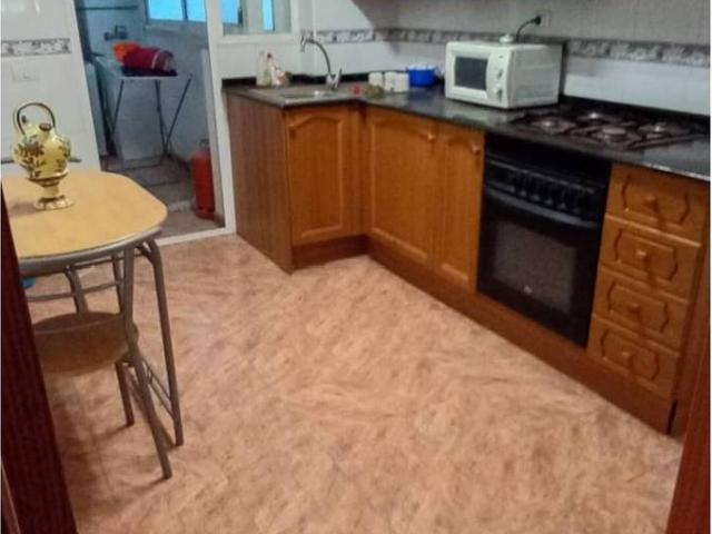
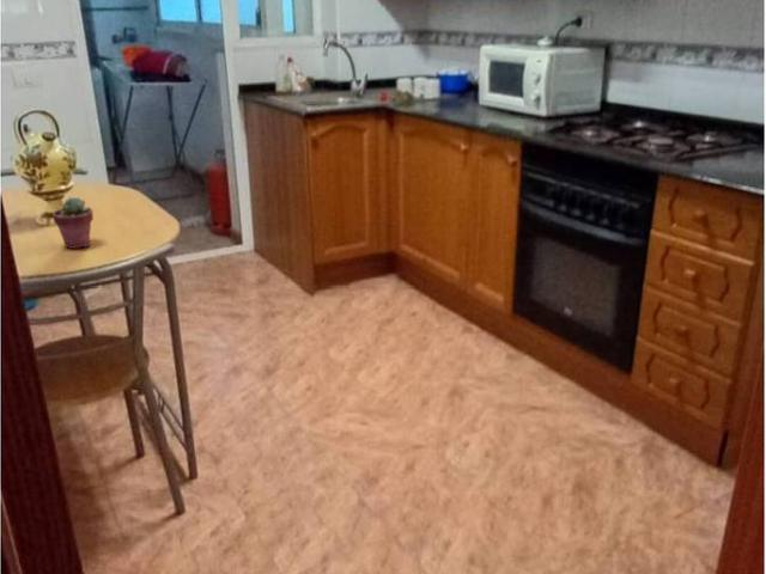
+ potted succulent [51,196,95,250]
